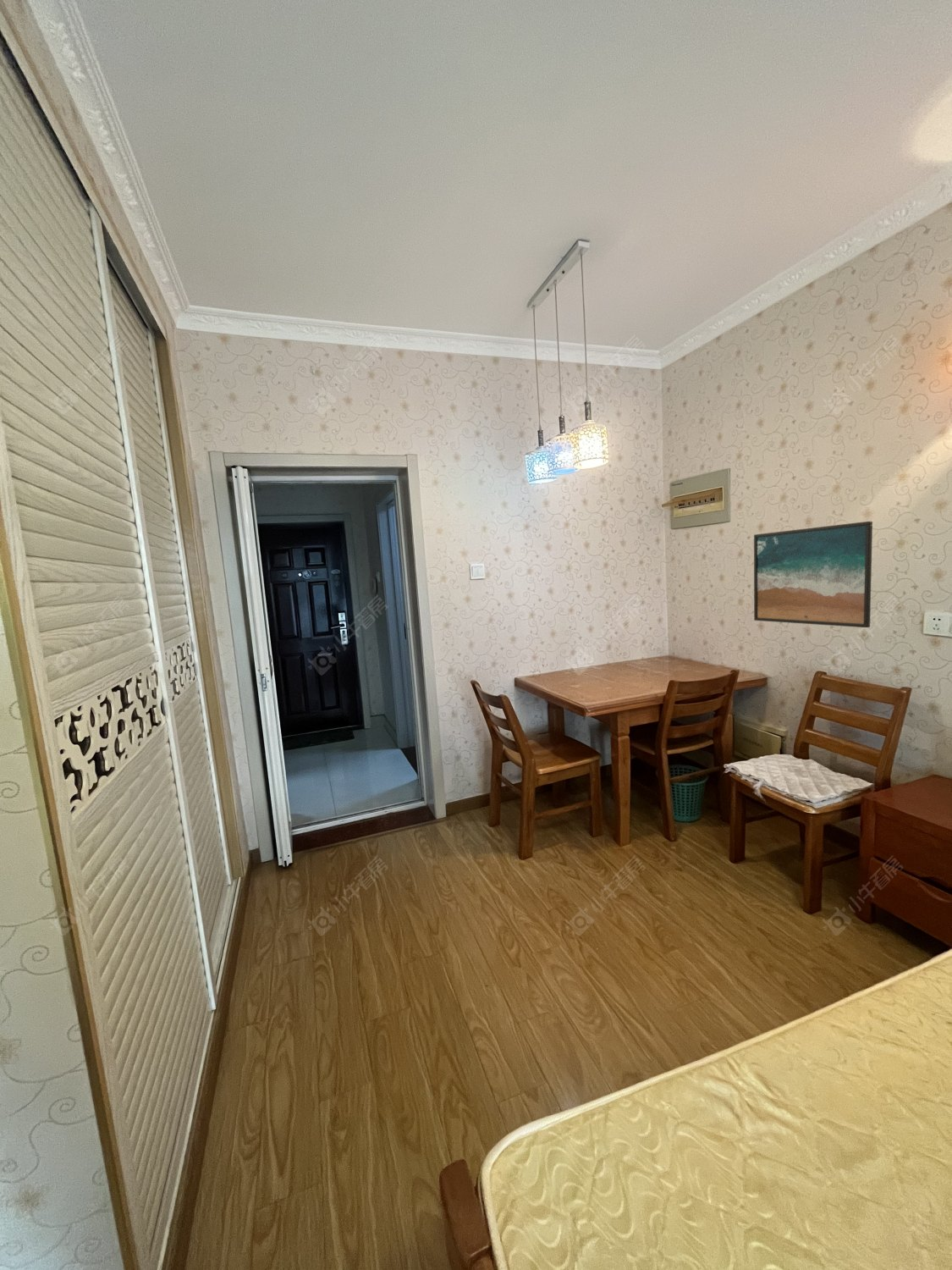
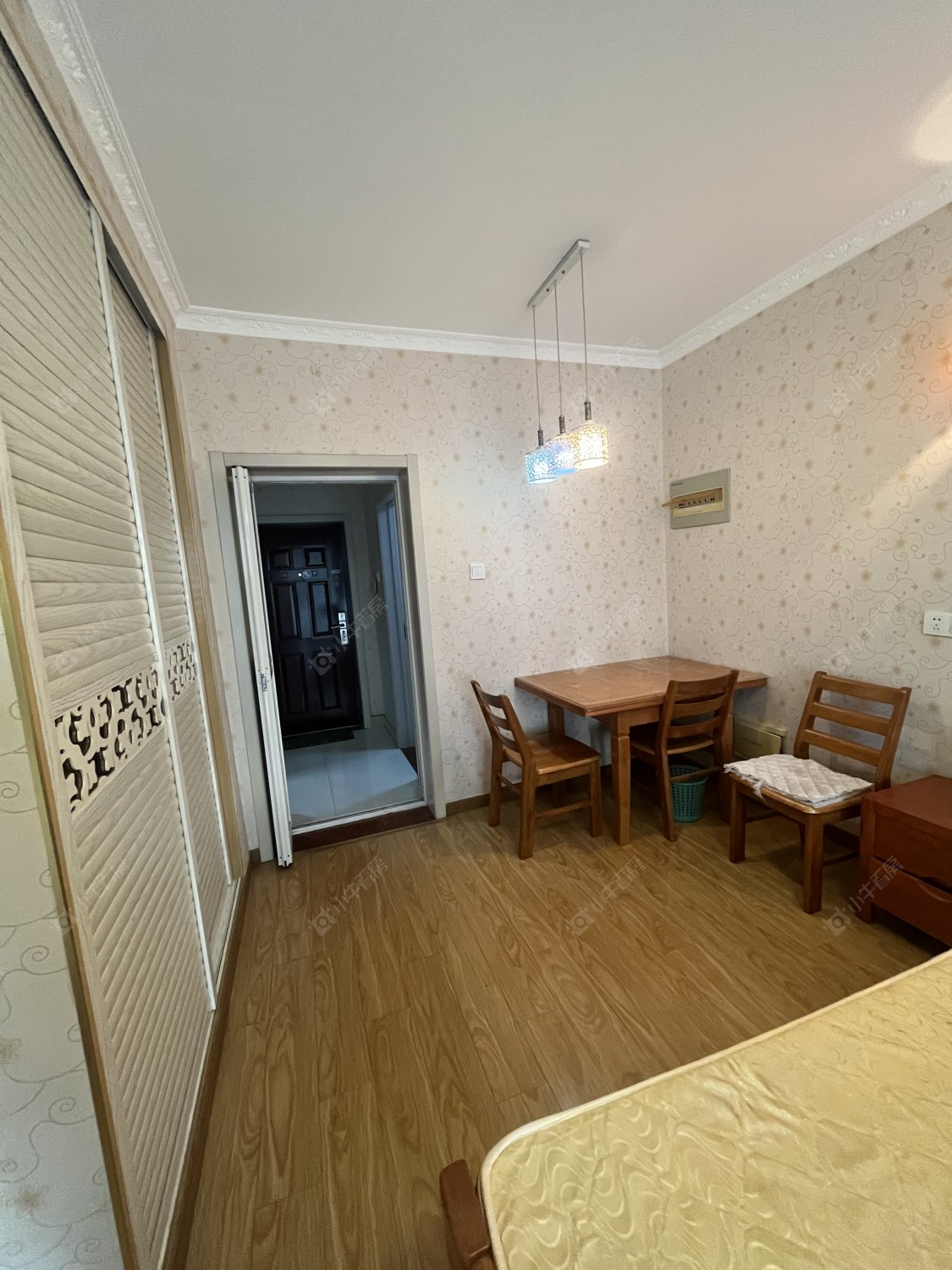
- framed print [753,521,873,628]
